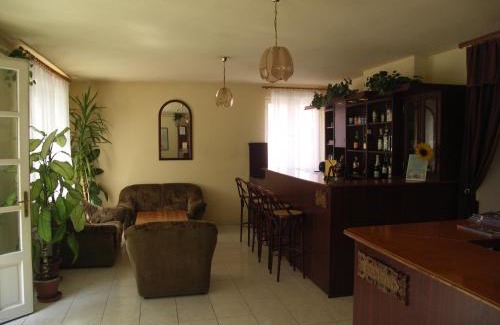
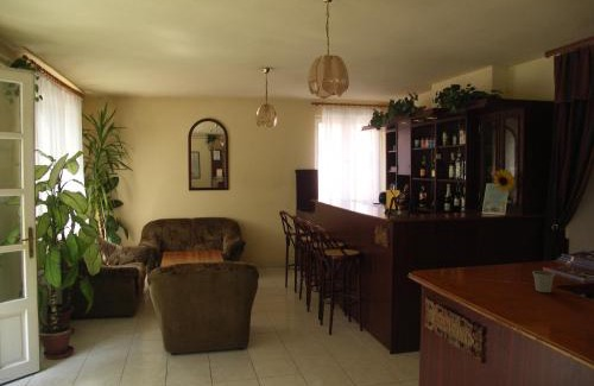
+ flower pot [531,270,556,293]
